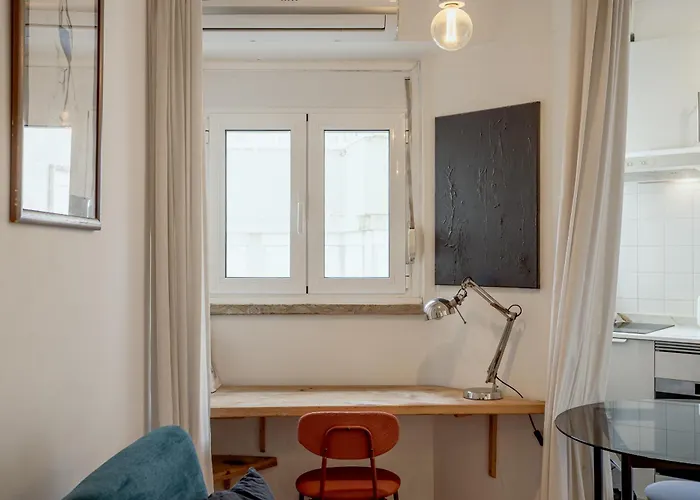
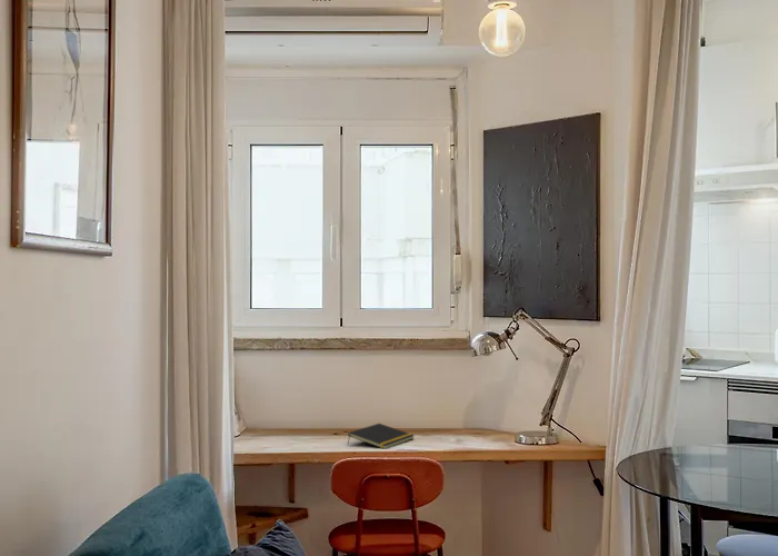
+ notepad [347,423,416,450]
